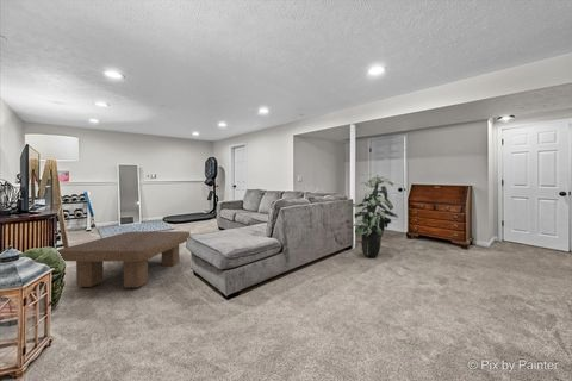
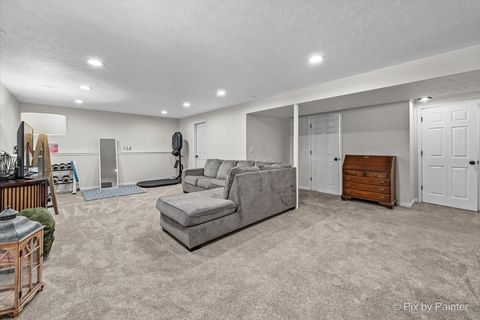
- coffee table [56,230,192,288]
- indoor plant [350,171,399,258]
